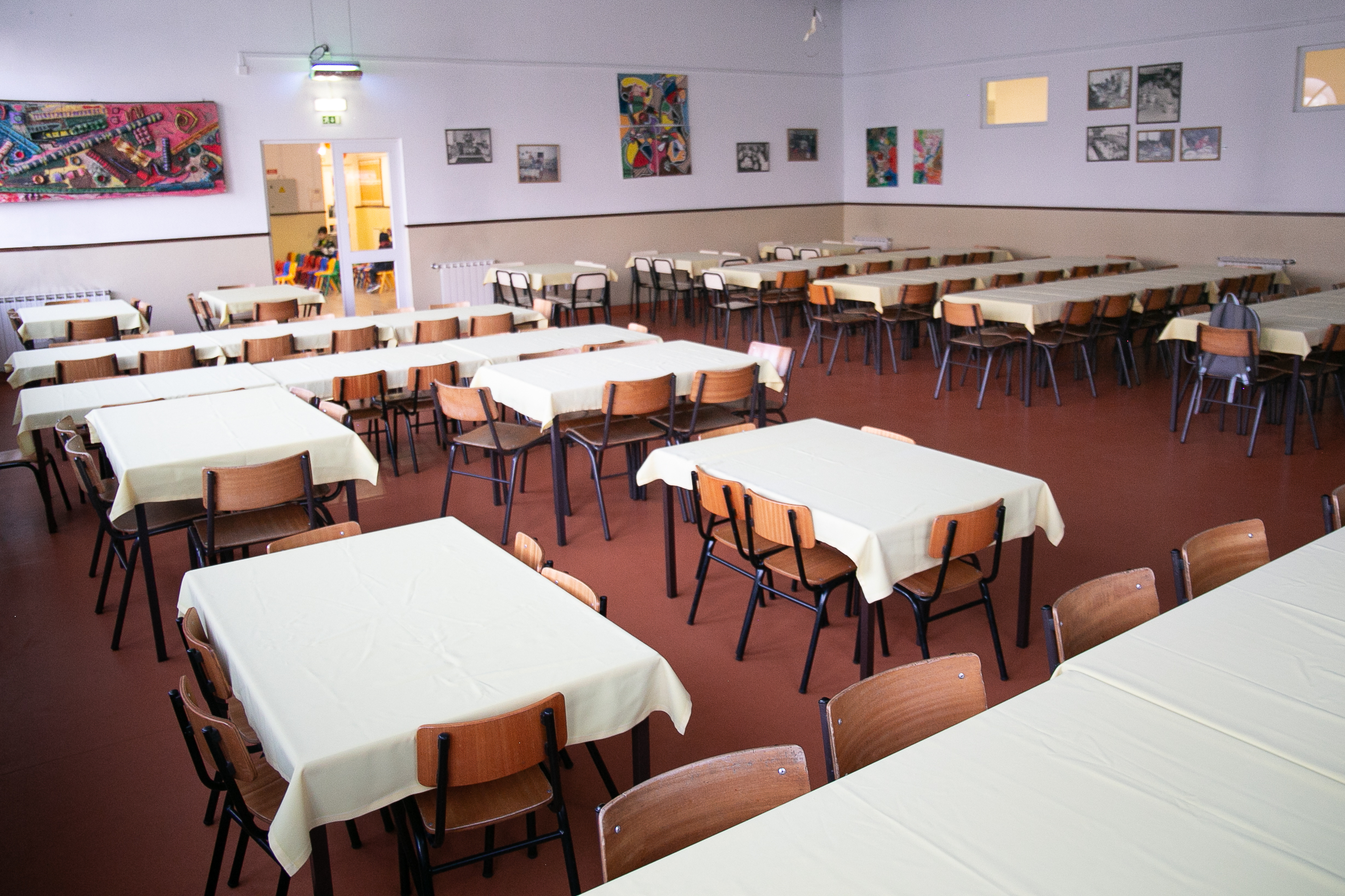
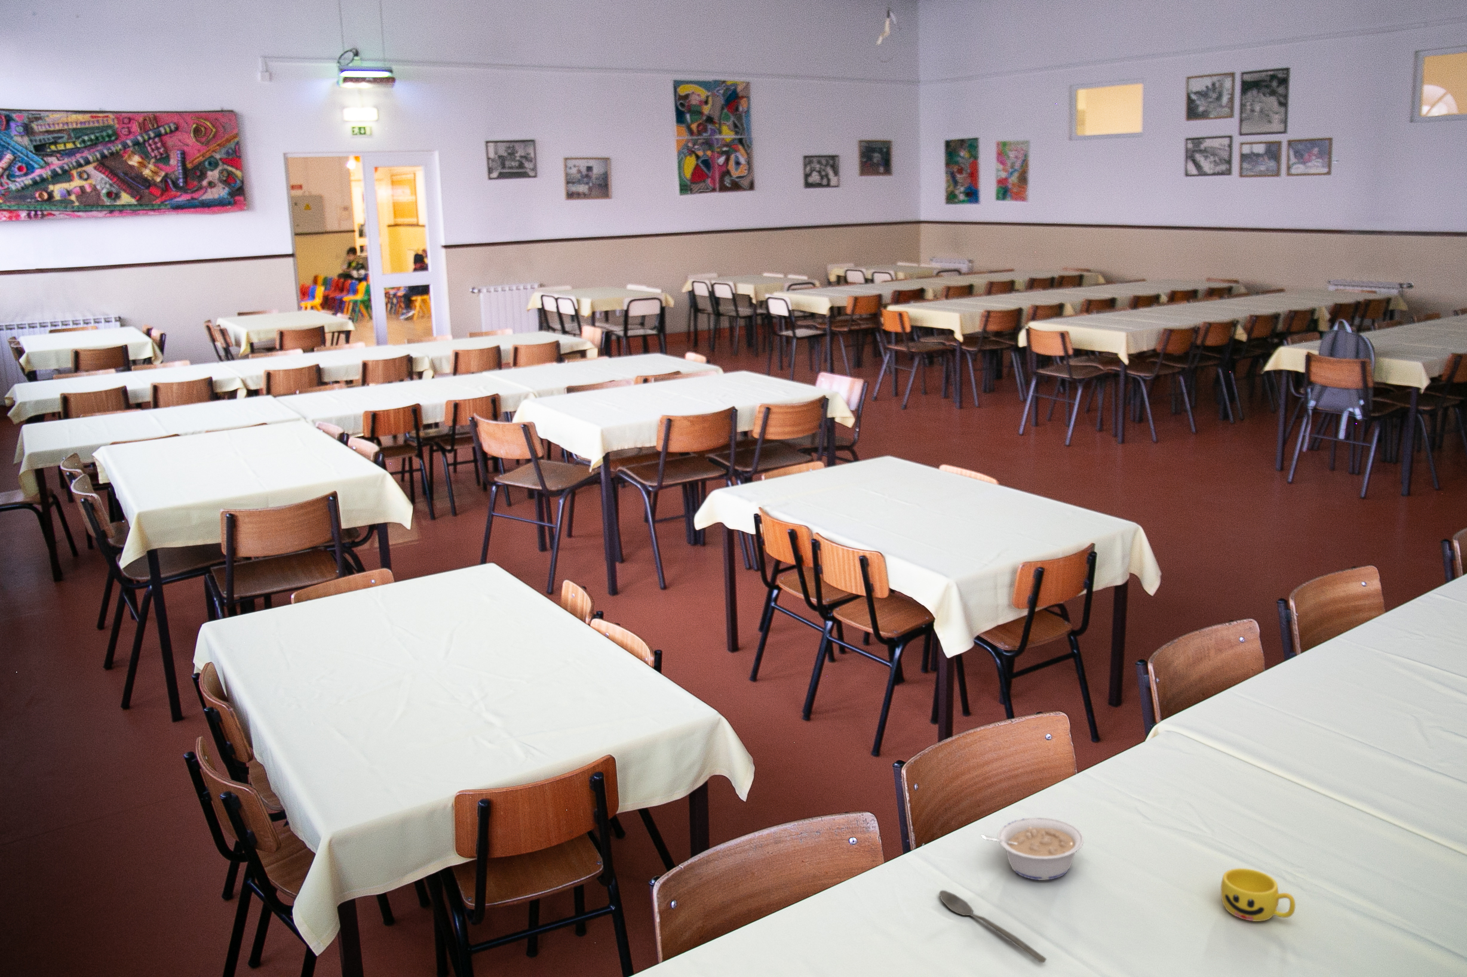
+ cup [1221,868,1296,922]
+ spoon [938,890,1047,963]
+ legume [981,817,1084,881]
